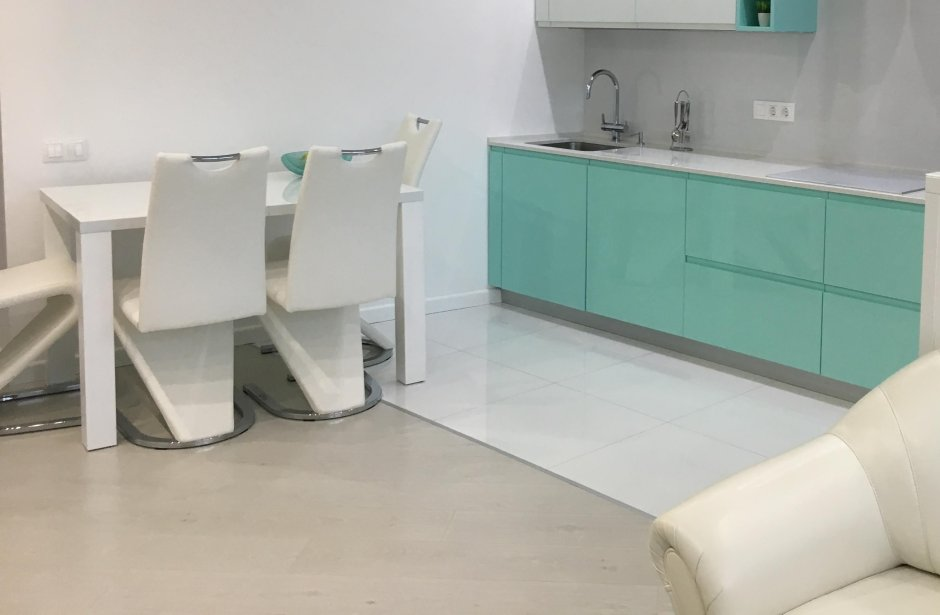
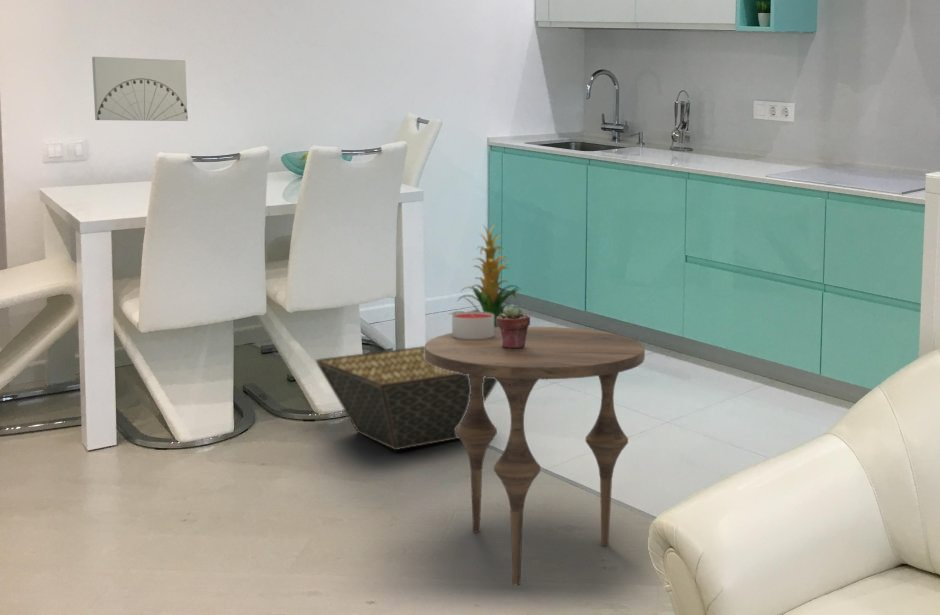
+ potted succulent [497,303,531,349]
+ candle [451,311,494,339]
+ basket [315,345,498,451]
+ wall art [91,56,189,122]
+ side table [424,326,646,586]
+ indoor plant [448,224,530,328]
